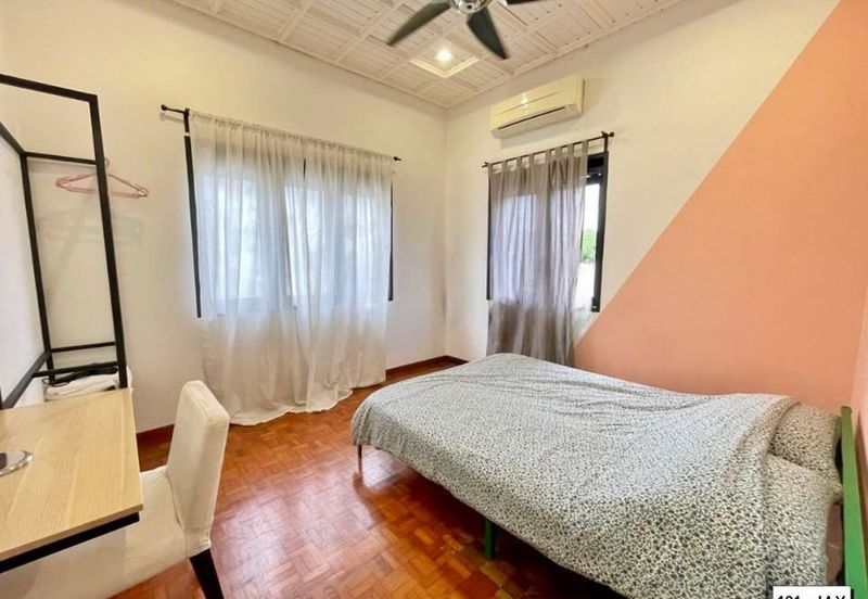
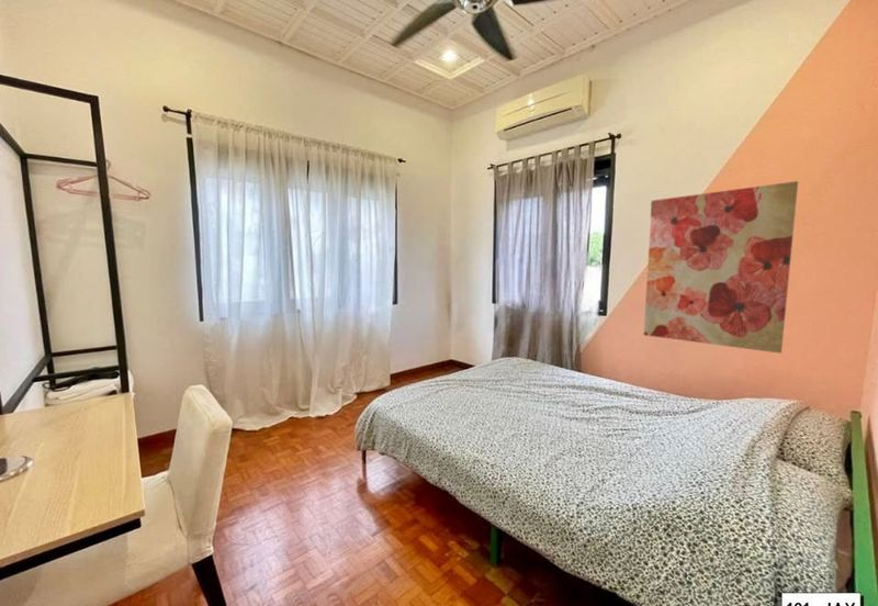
+ wall art [643,180,799,355]
